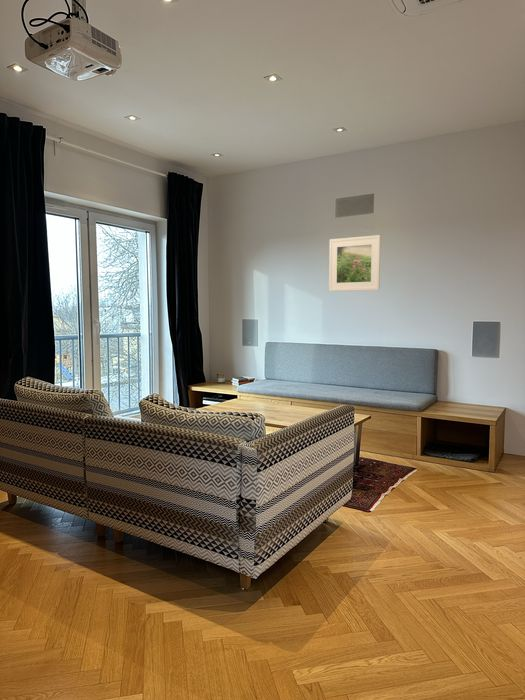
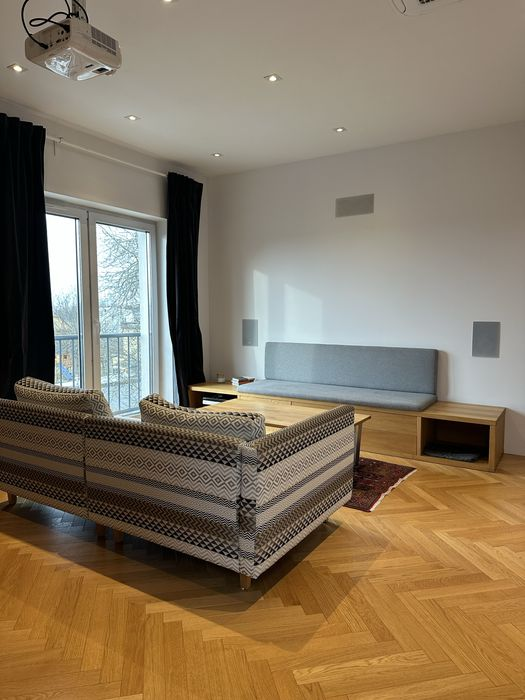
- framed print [328,234,382,292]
